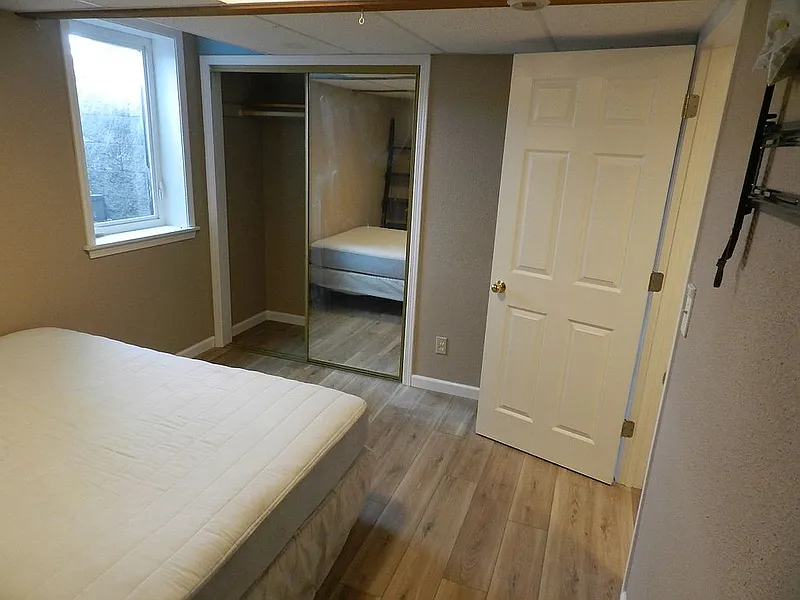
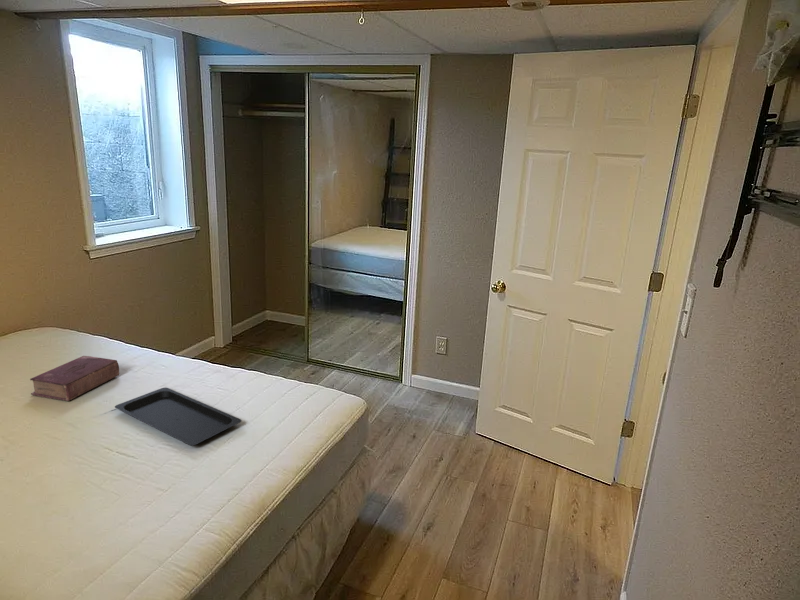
+ book [29,355,120,402]
+ serving tray [114,387,242,446]
